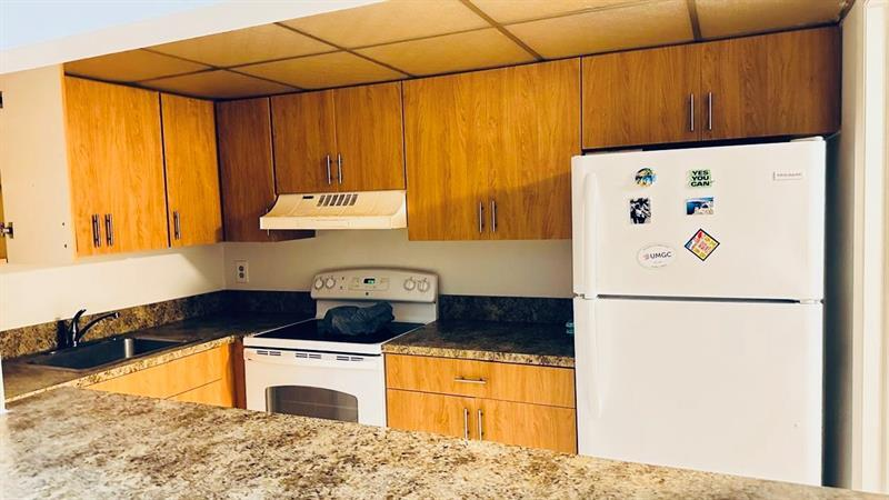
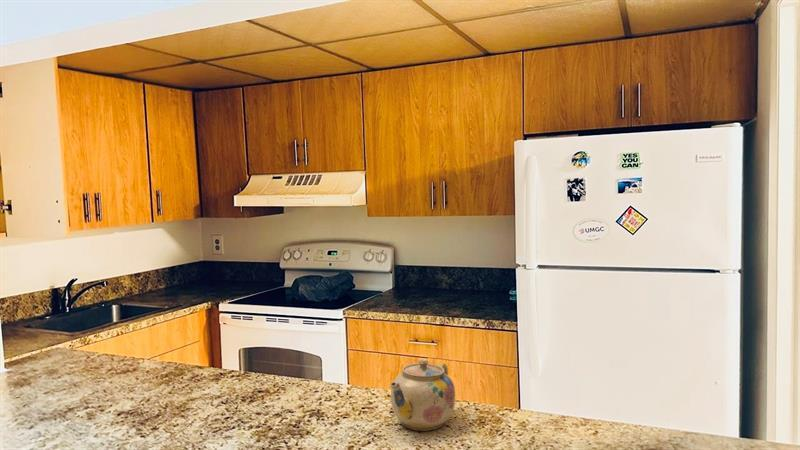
+ teapot [389,359,456,432]
